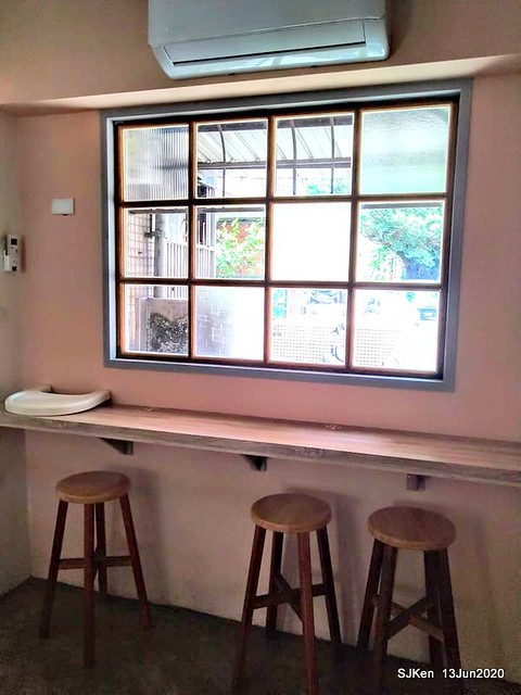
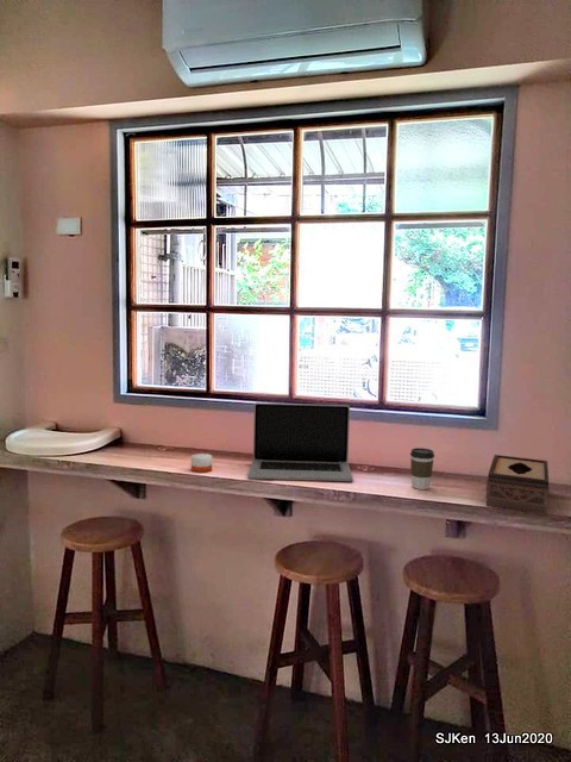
+ laptop [247,401,354,482]
+ candle [190,452,213,474]
+ tissue box [484,454,550,516]
+ coffee cup [409,446,435,491]
